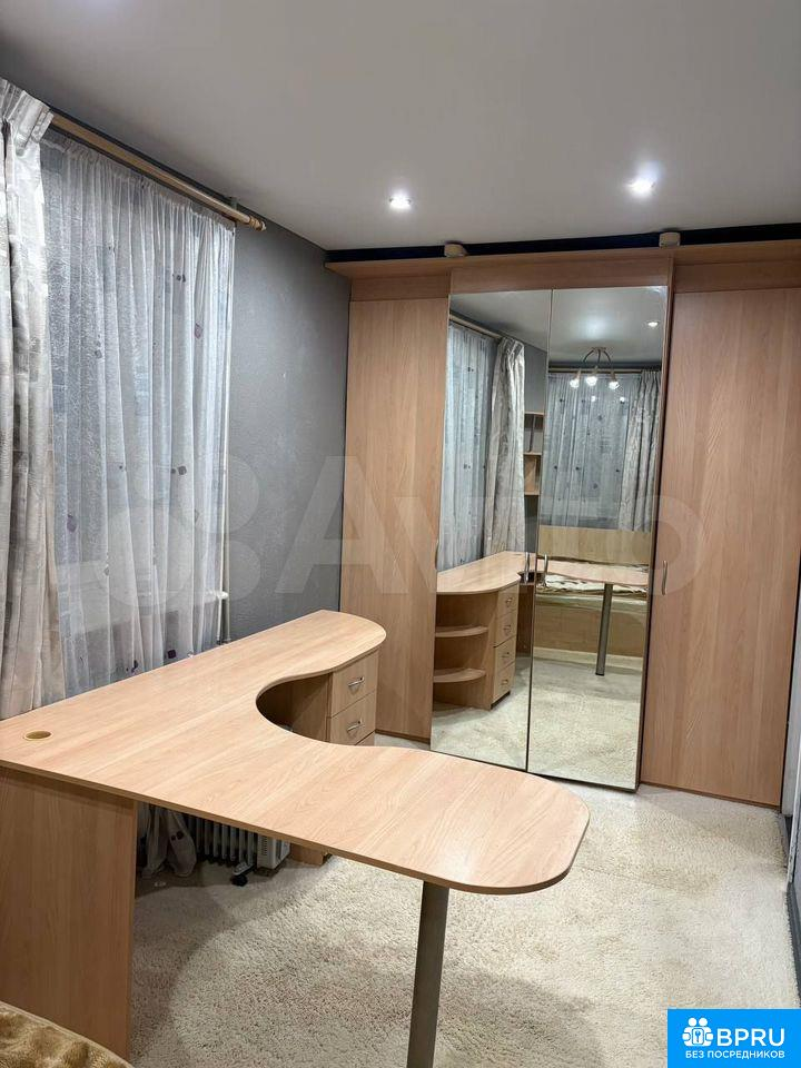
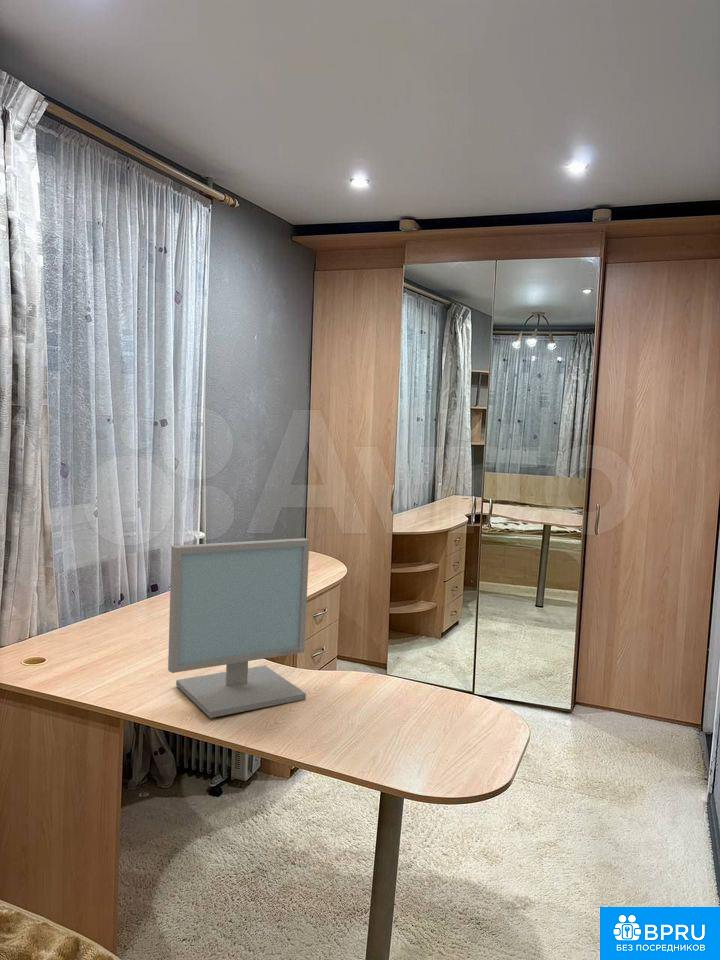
+ computer monitor [167,537,310,719]
